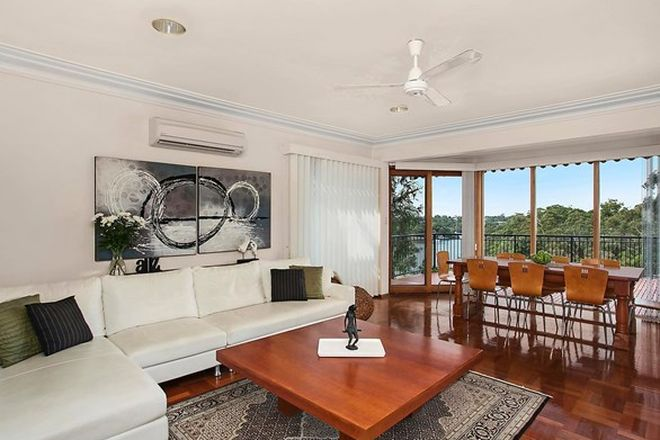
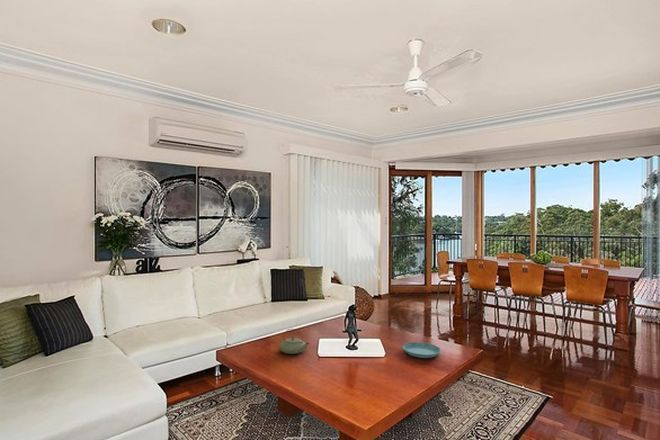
+ saucer [402,341,442,359]
+ teapot [278,328,310,355]
